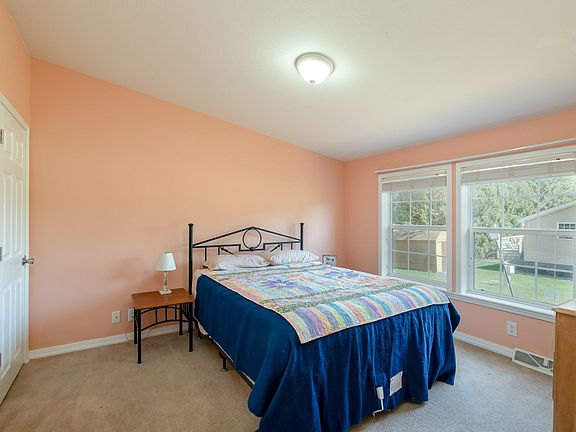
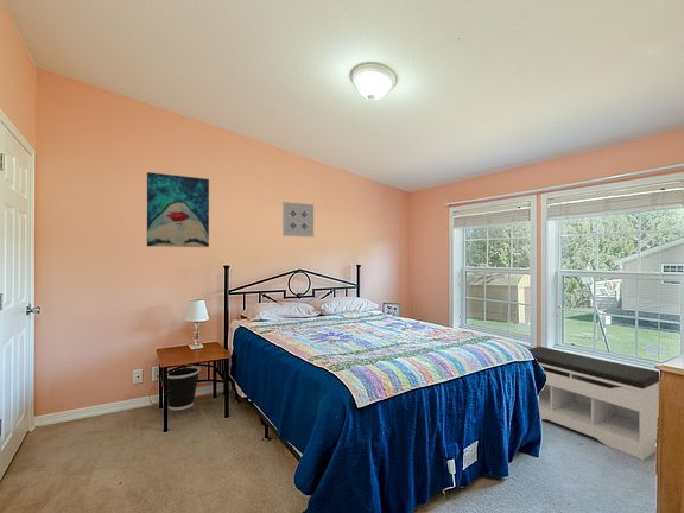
+ bench [527,346,660,461]
+ wastebasket [166,365,201,412]
+ wall art [281,201,315,238]
+ wall art [146,171,210,248]
